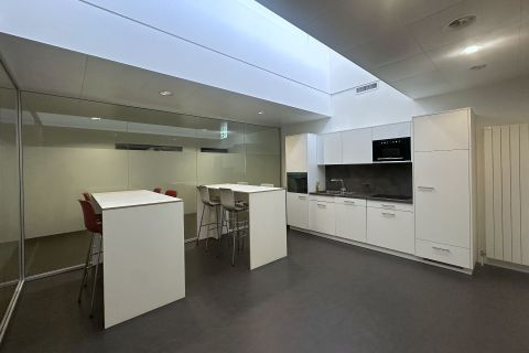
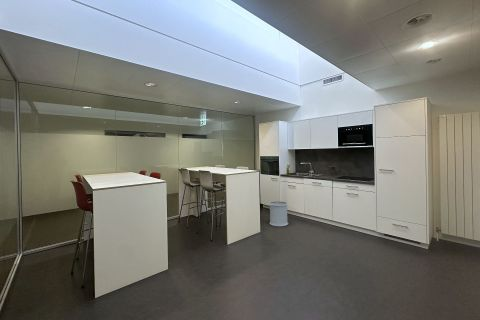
+ waste bin [268,201,289,227]
